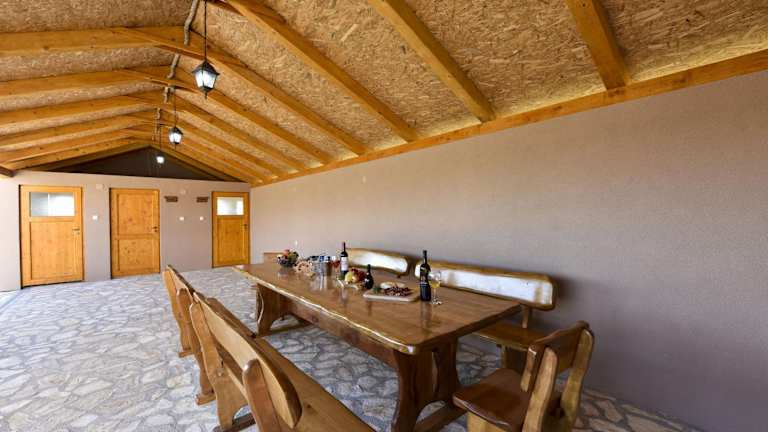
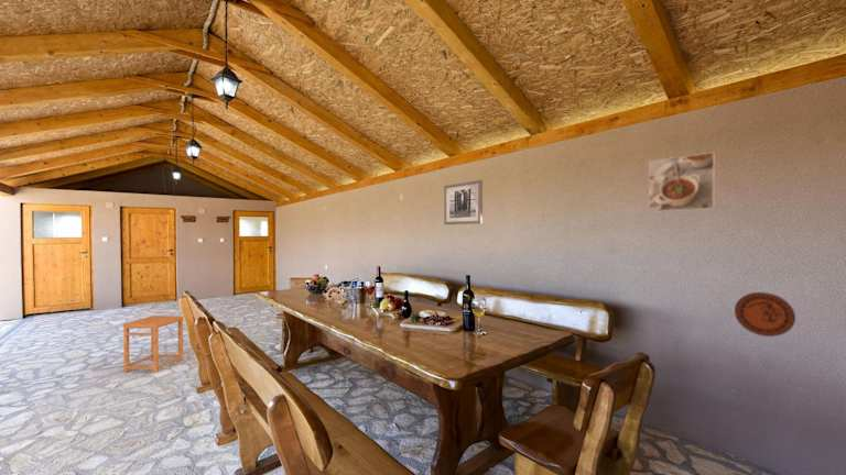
+ decorative plate [734,291,796,338]
+ side table [121,314,185,374]
+ wall art [443,179,484,225]
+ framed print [648,151,716,213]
